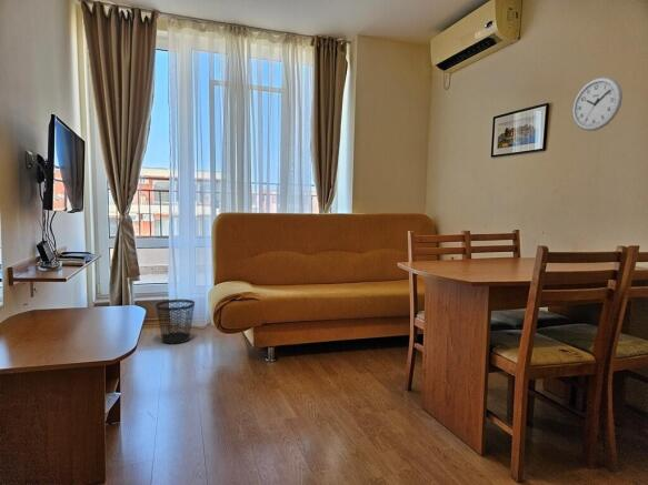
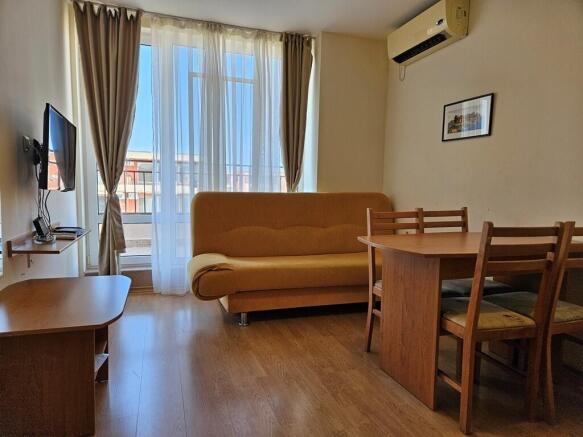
- wall clock [571,75,624,132]
- wastebasket [154,299,196,345]
